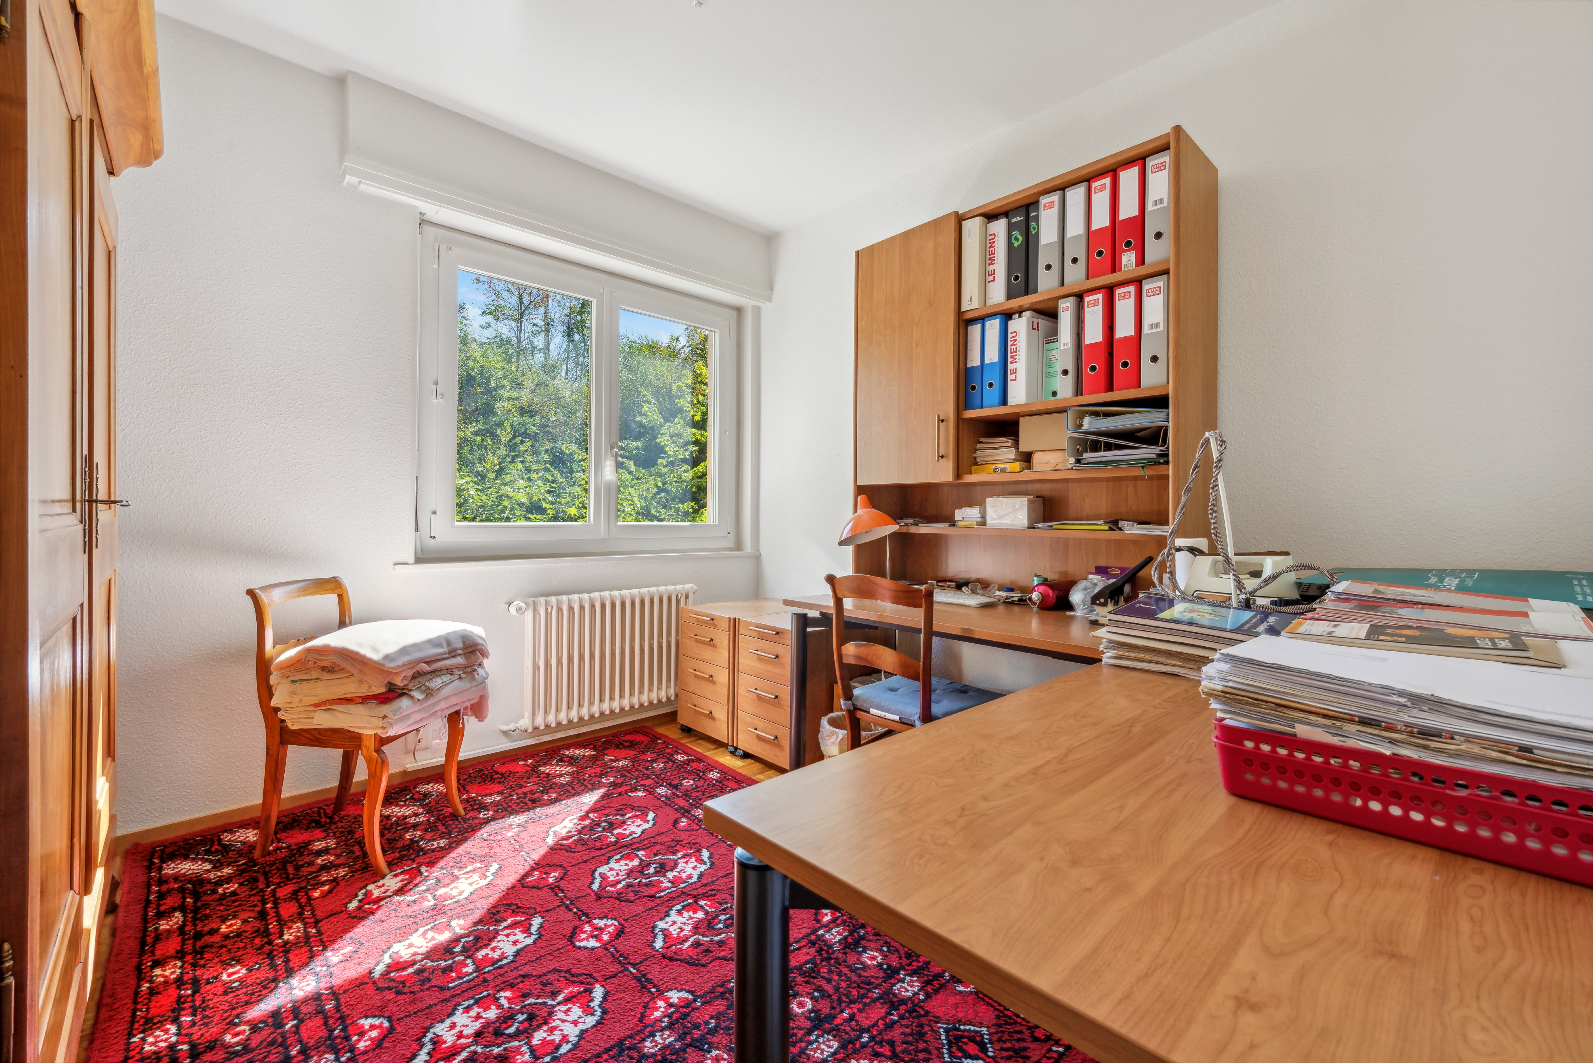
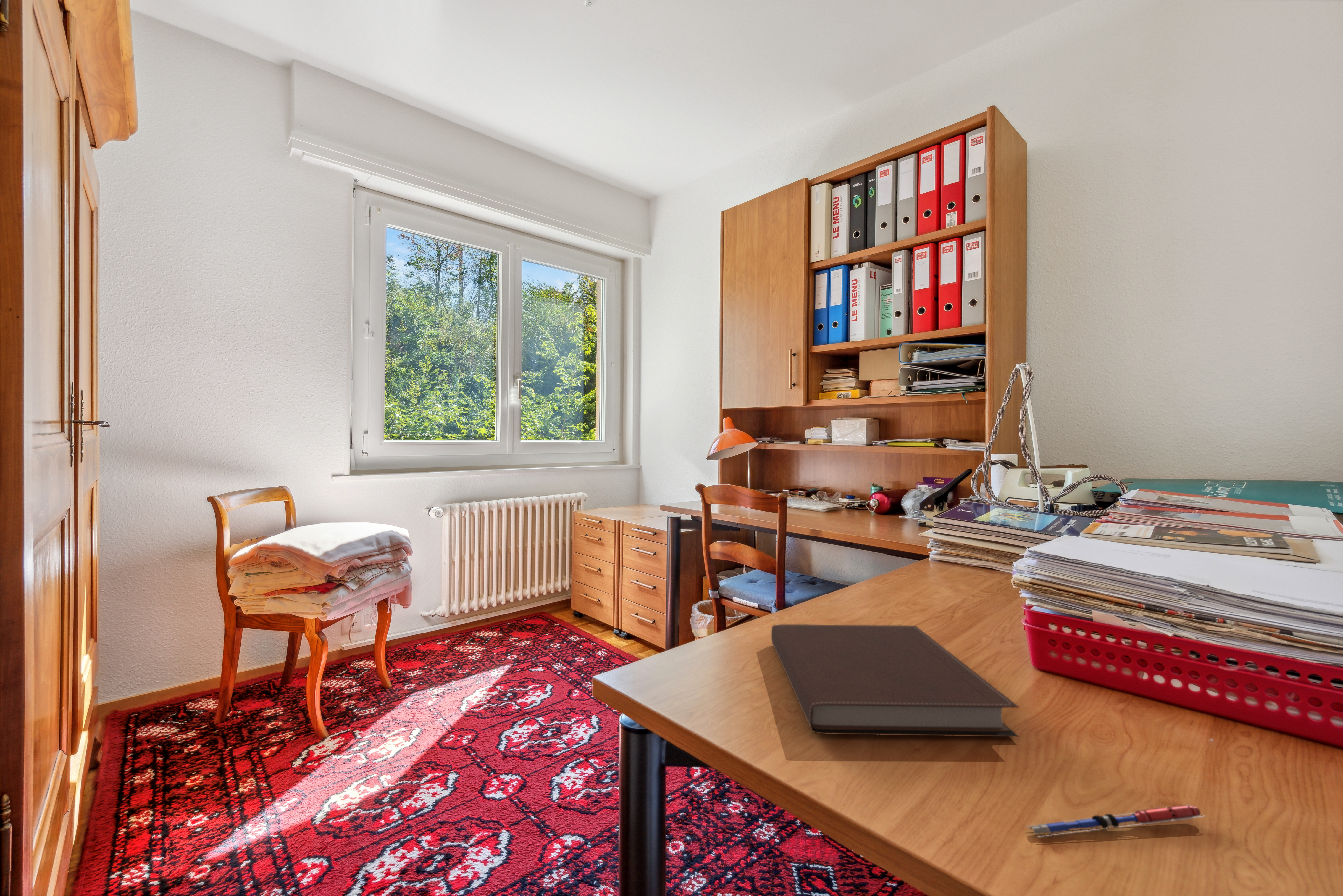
+ pen [1026,804,1205,837]
+ notebook [771,624,1019,737]
